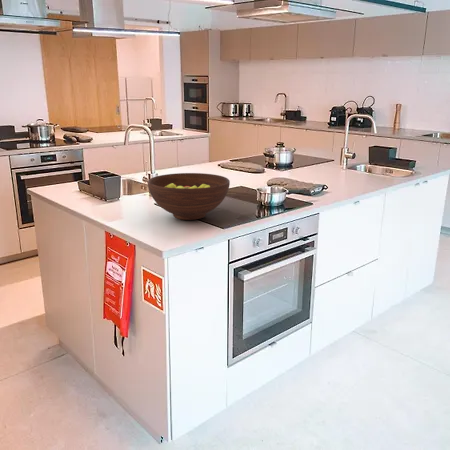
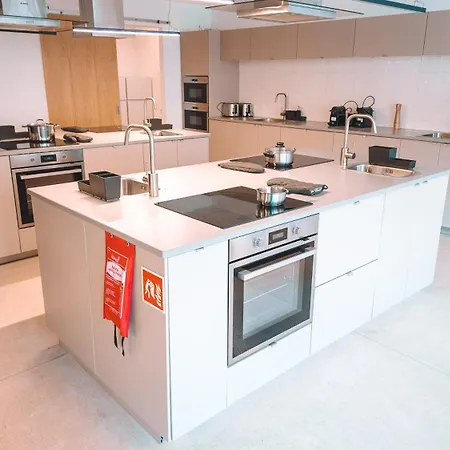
- fruit bowl [147,172,231,221]
